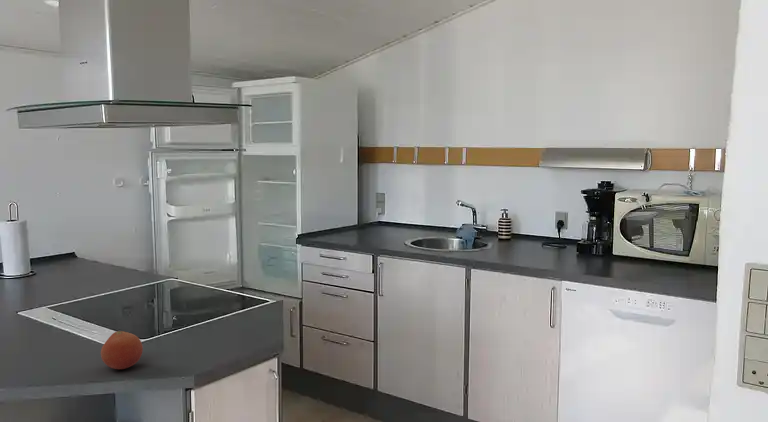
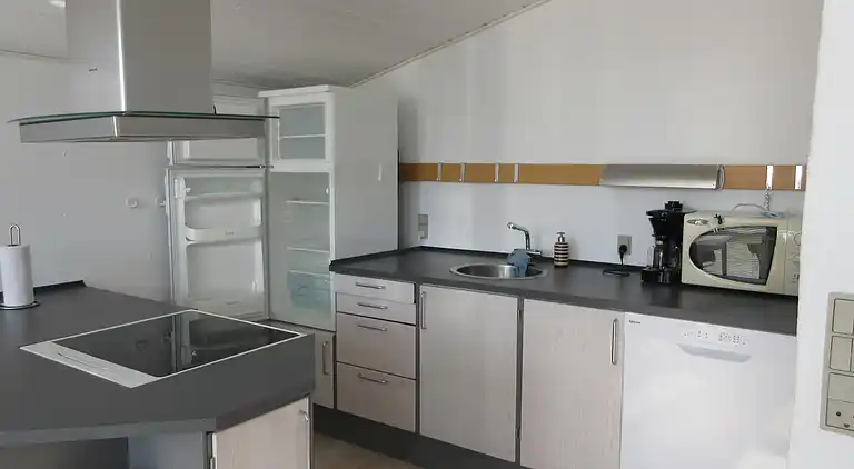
- fruit [100,330,144,370]
